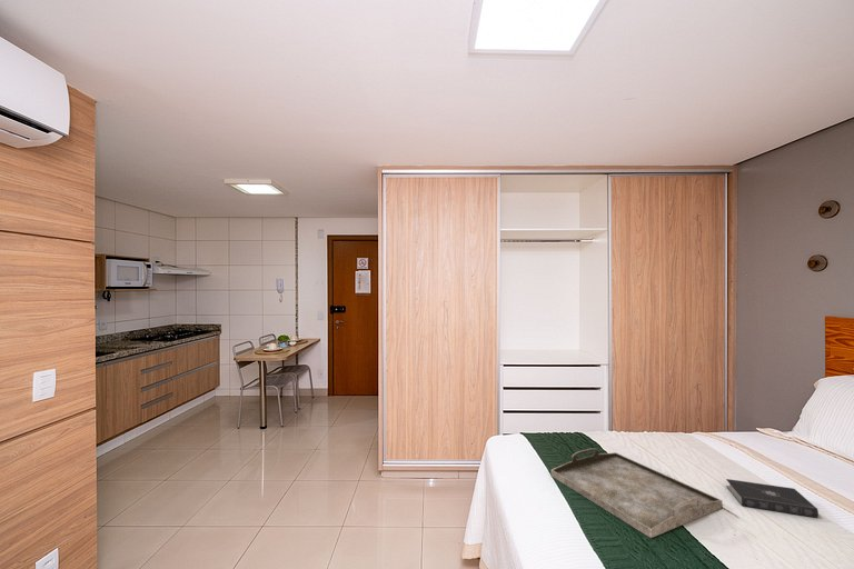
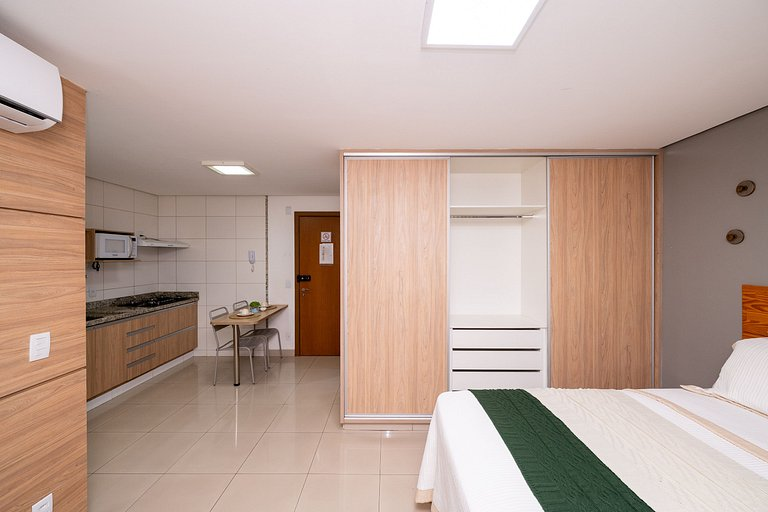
- book [725,478,820,519]
- serving tray [550,447,724,539]
